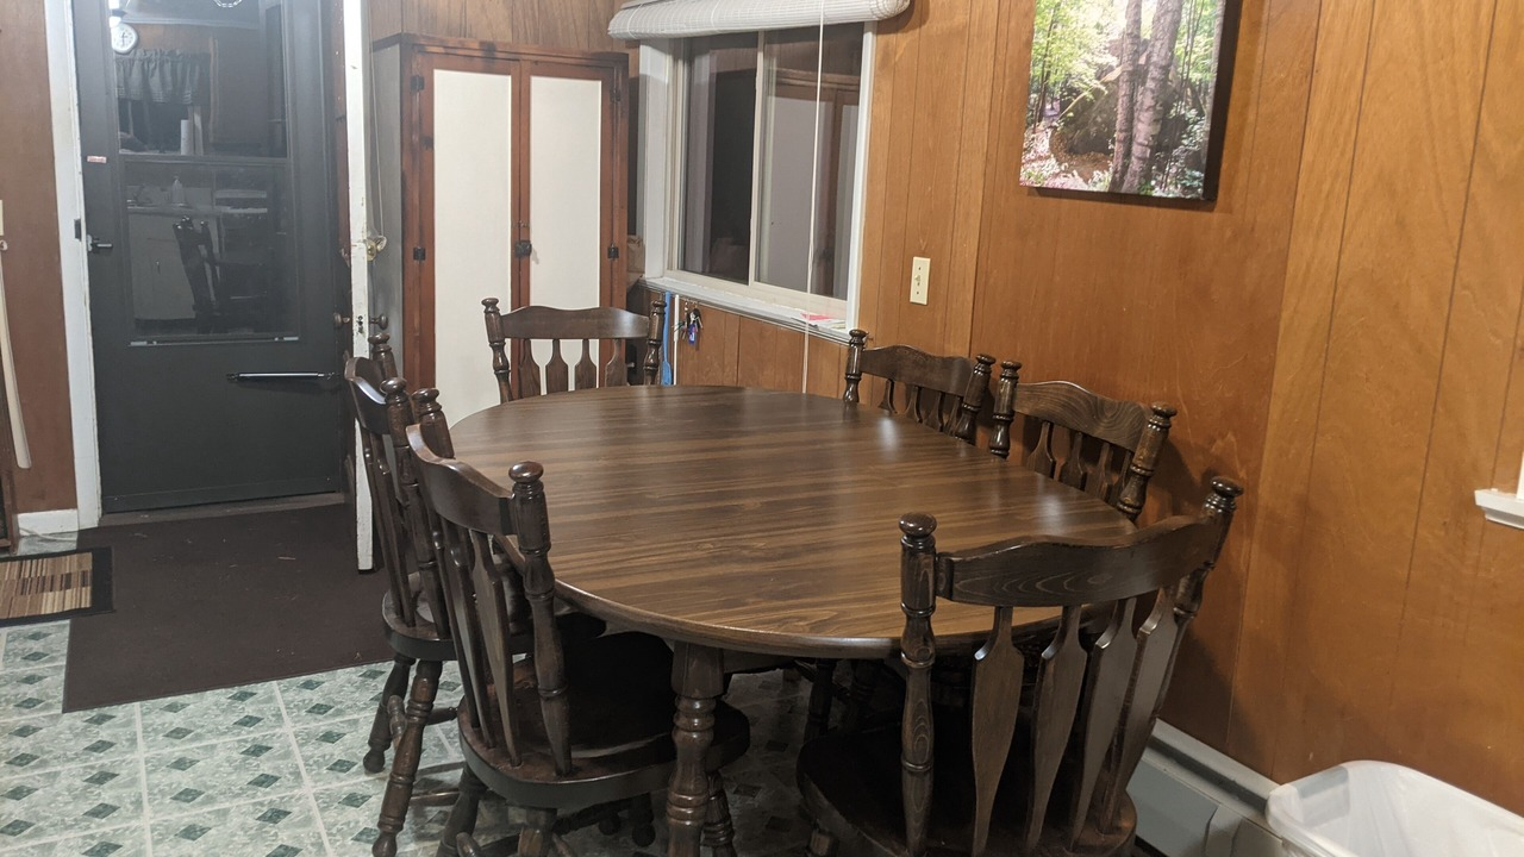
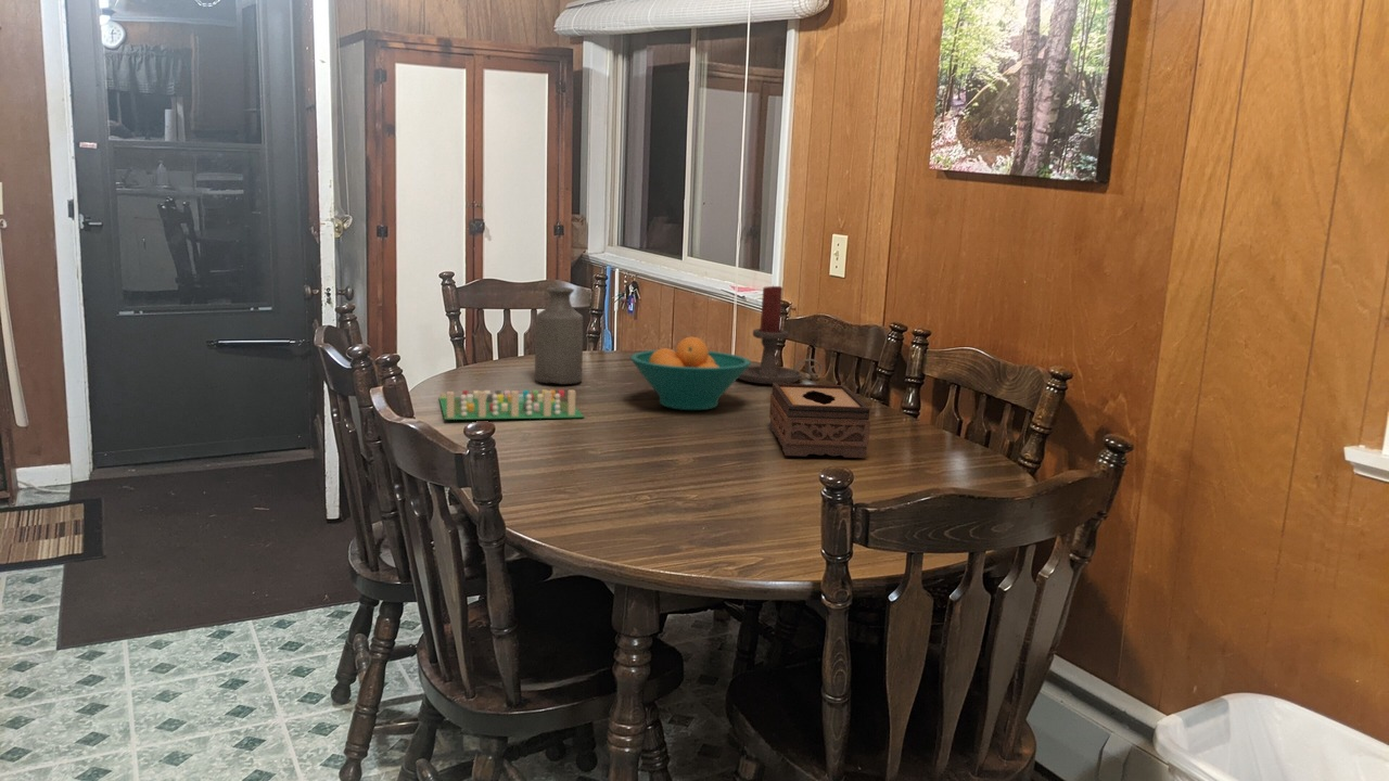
+ tissue box [768,383,871,459]
+ candle holder [738,284,823,385]
+ fruit bowl [629,336,752,411]
+ board game [438,388,585,421]
+ bottle [534,286,584,385]
